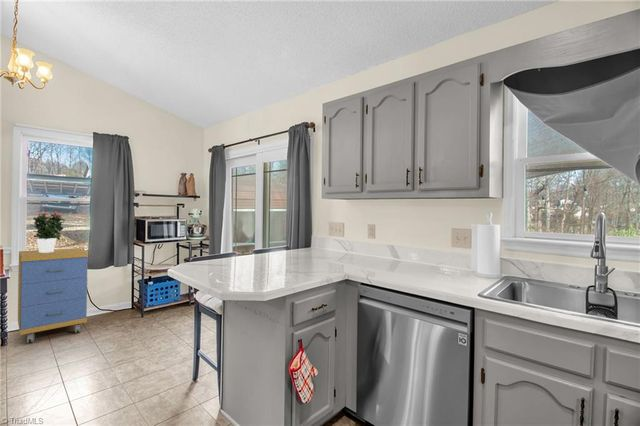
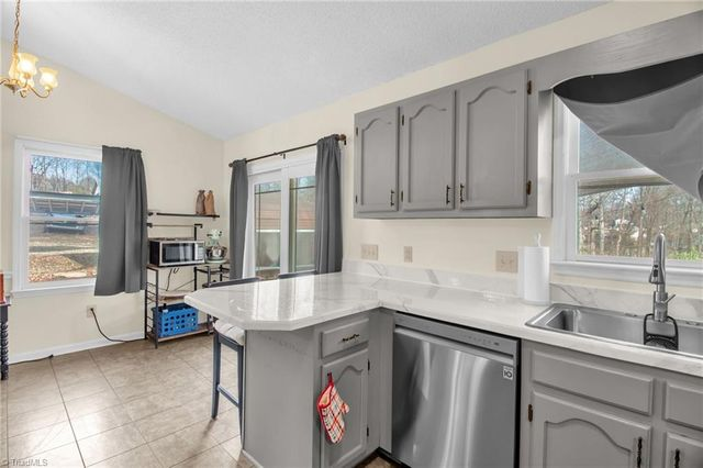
- storage cabinet [17,247,89,344]
- potted flower [30,211,66,253]
